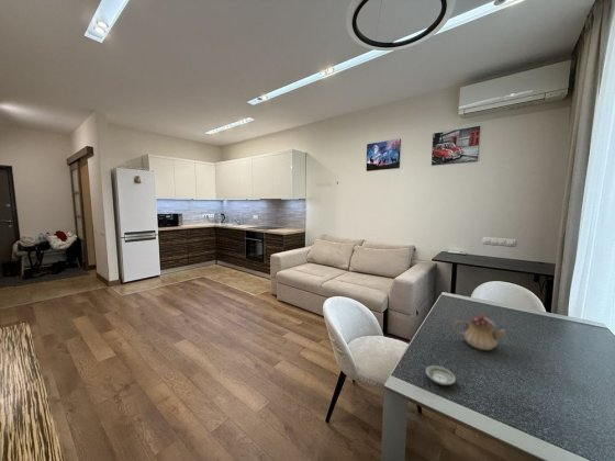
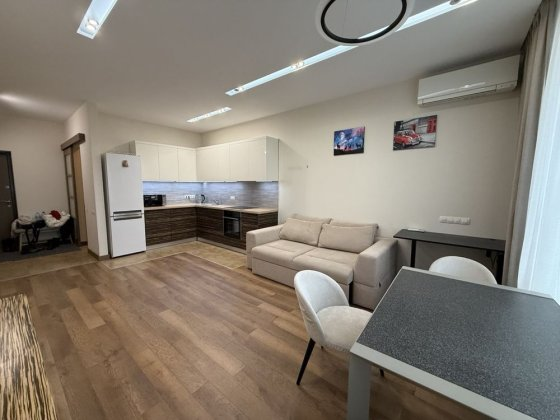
- saucer [425,364,457,386]
- teapot [452,312,507,351]
